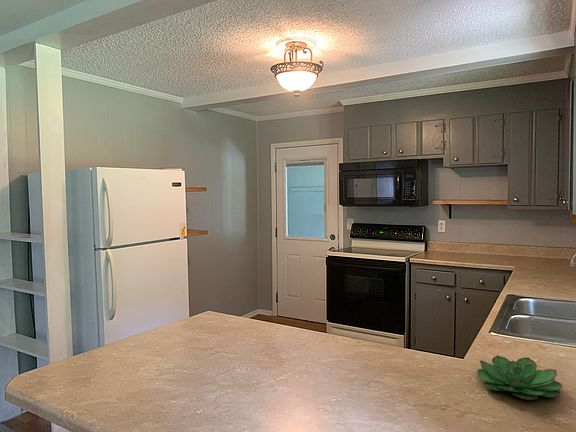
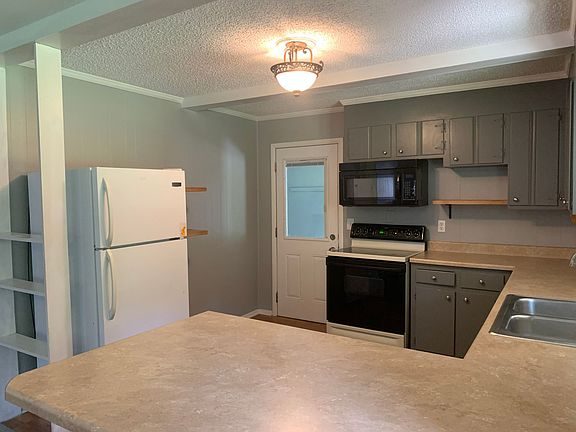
- succulent plant [476,355,564,401]
